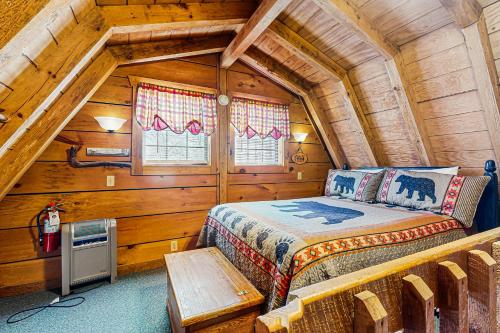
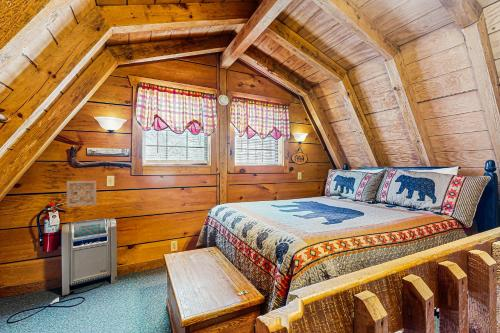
+ wall ornament [66,180,97,208]
